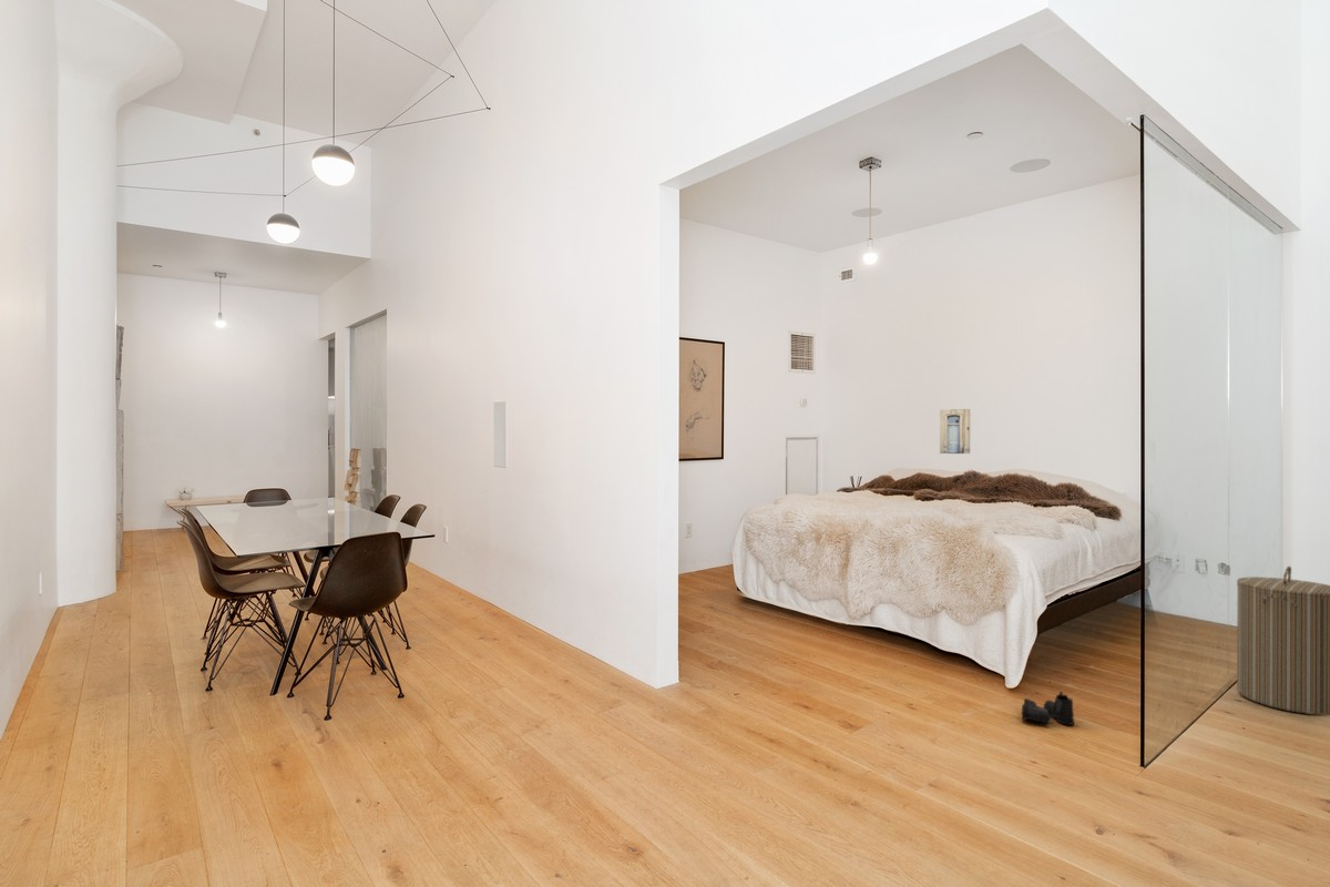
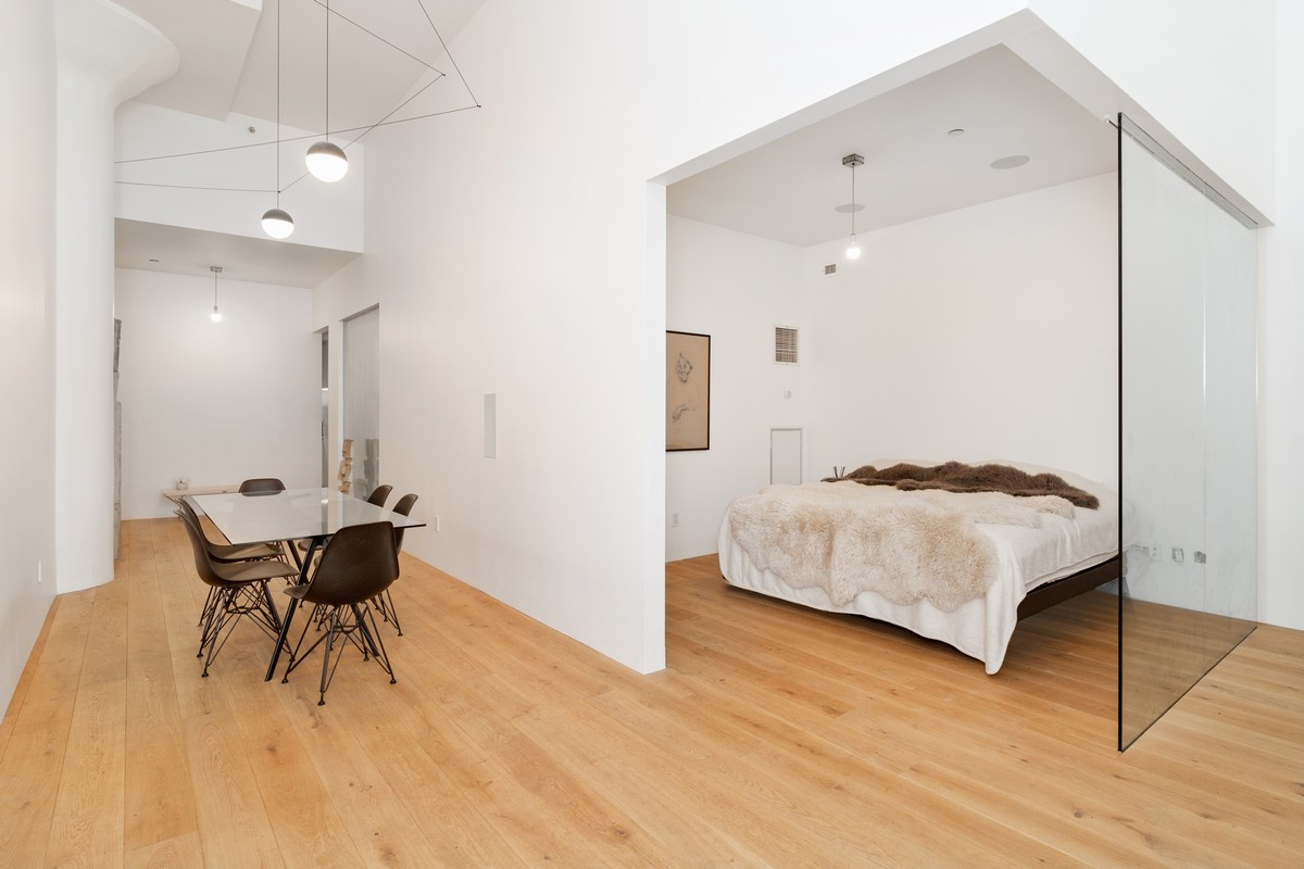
- boots [1021,691,1075,726]
- wall art [939,408,971,455]
- laundry hamper [1236,565,1330,716]
